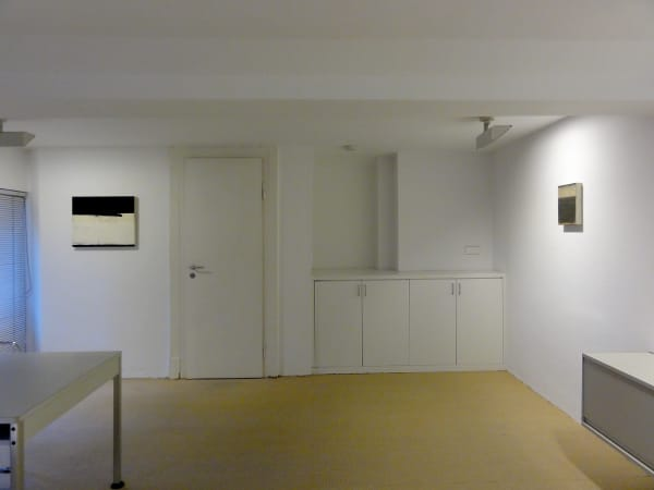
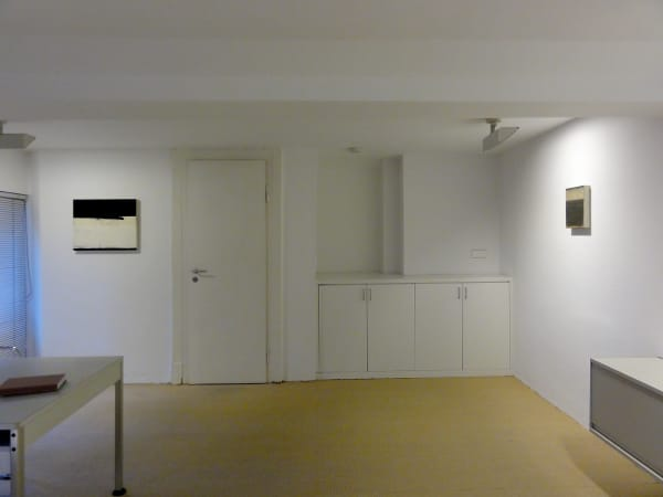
+ notebook [0,372,67,396]
